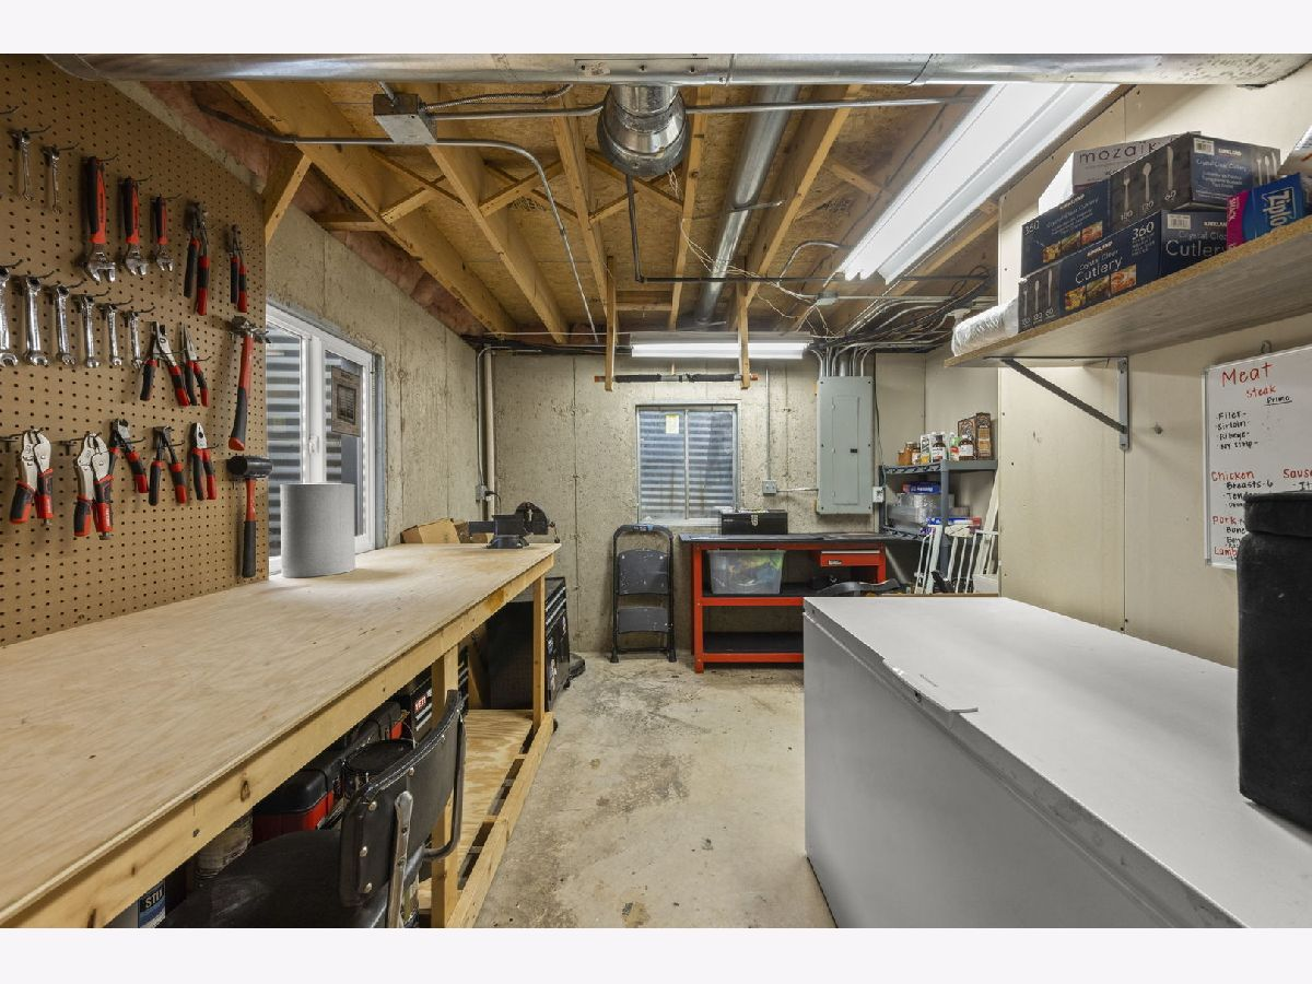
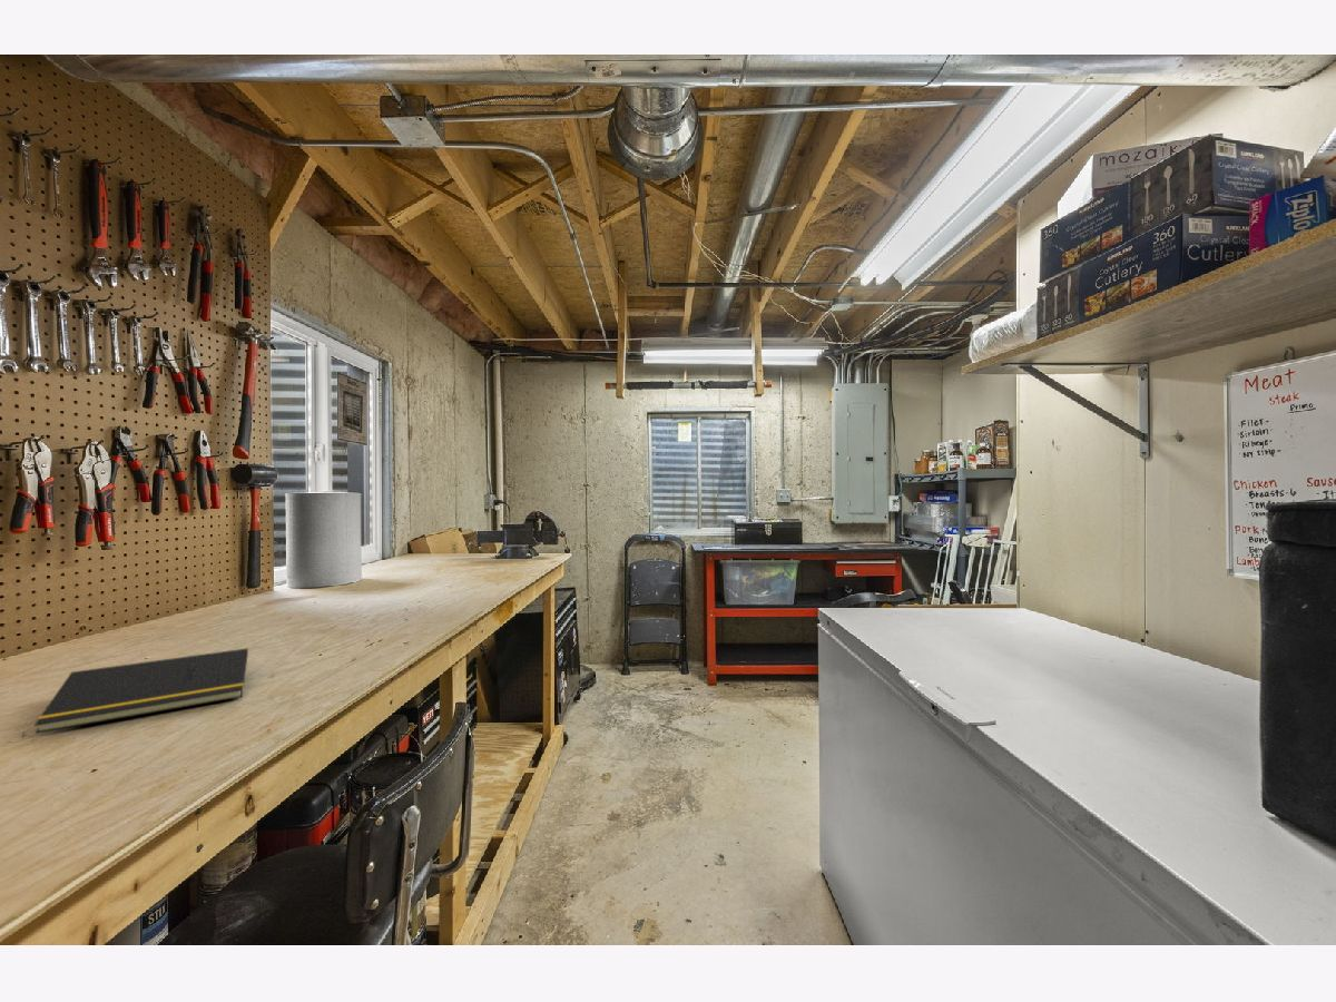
+ notepad [33,647,249,735]
